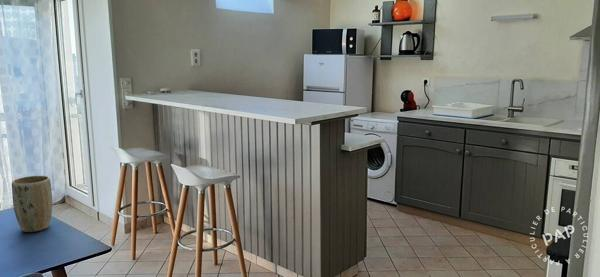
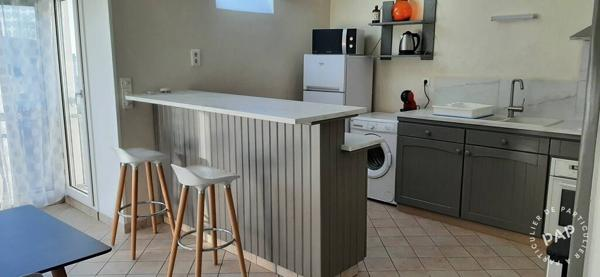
- plant pot [11,175,53,233]
